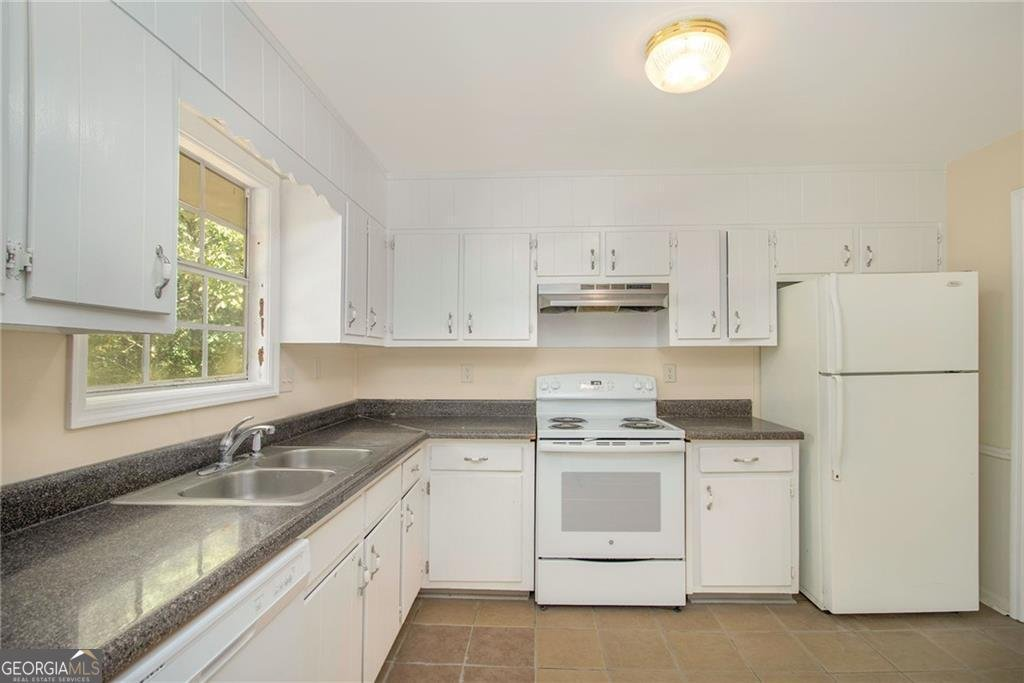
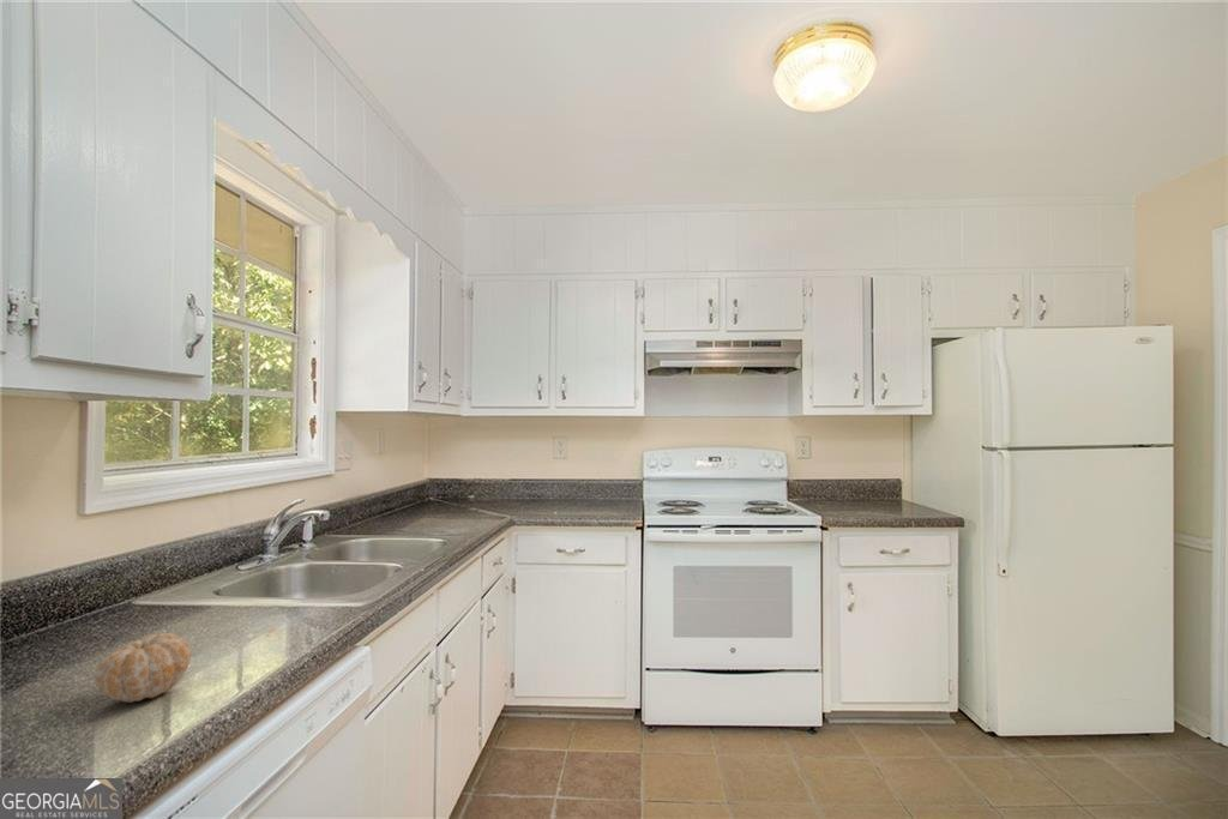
+ fruit [94,632,193,704]
